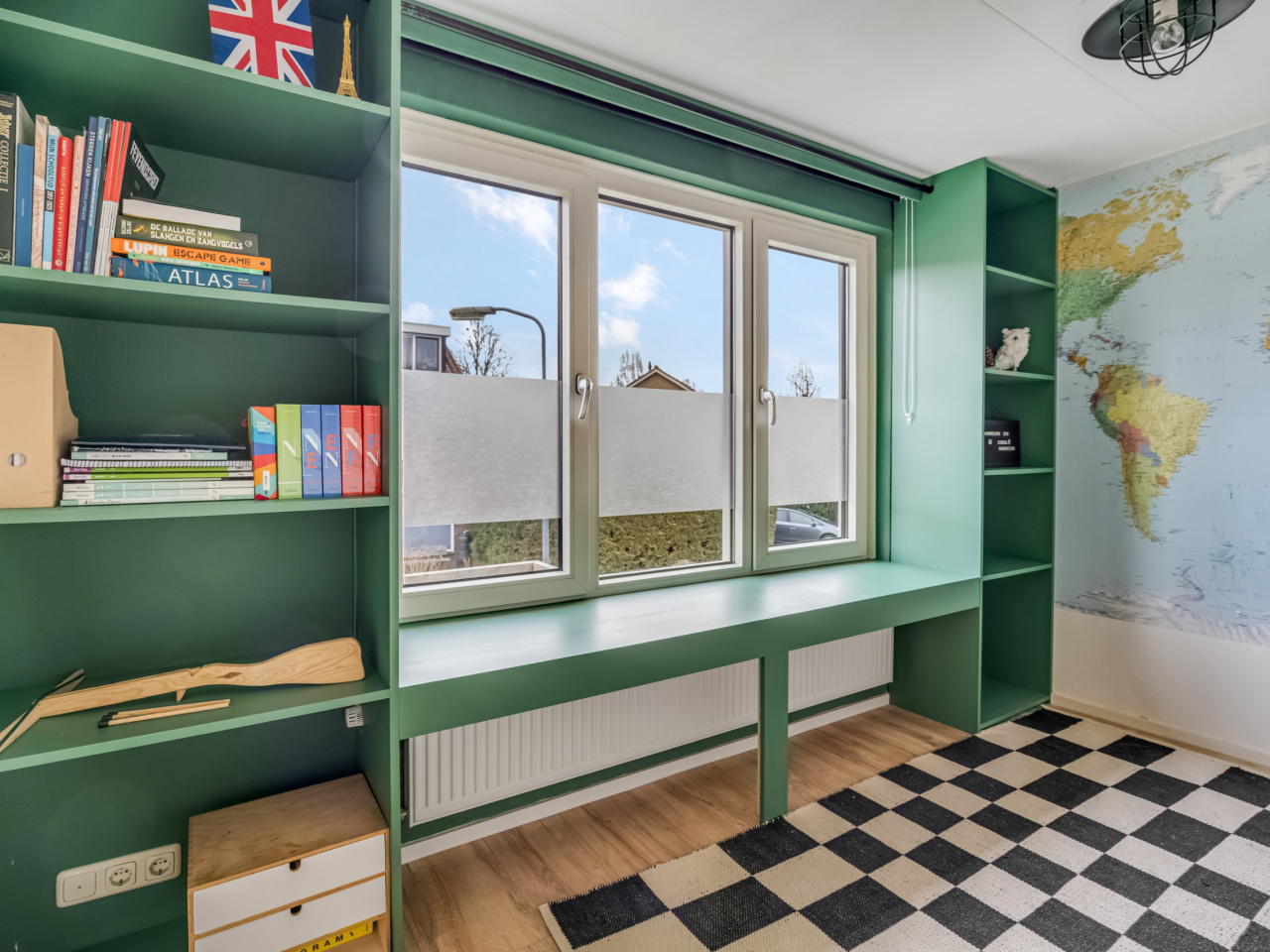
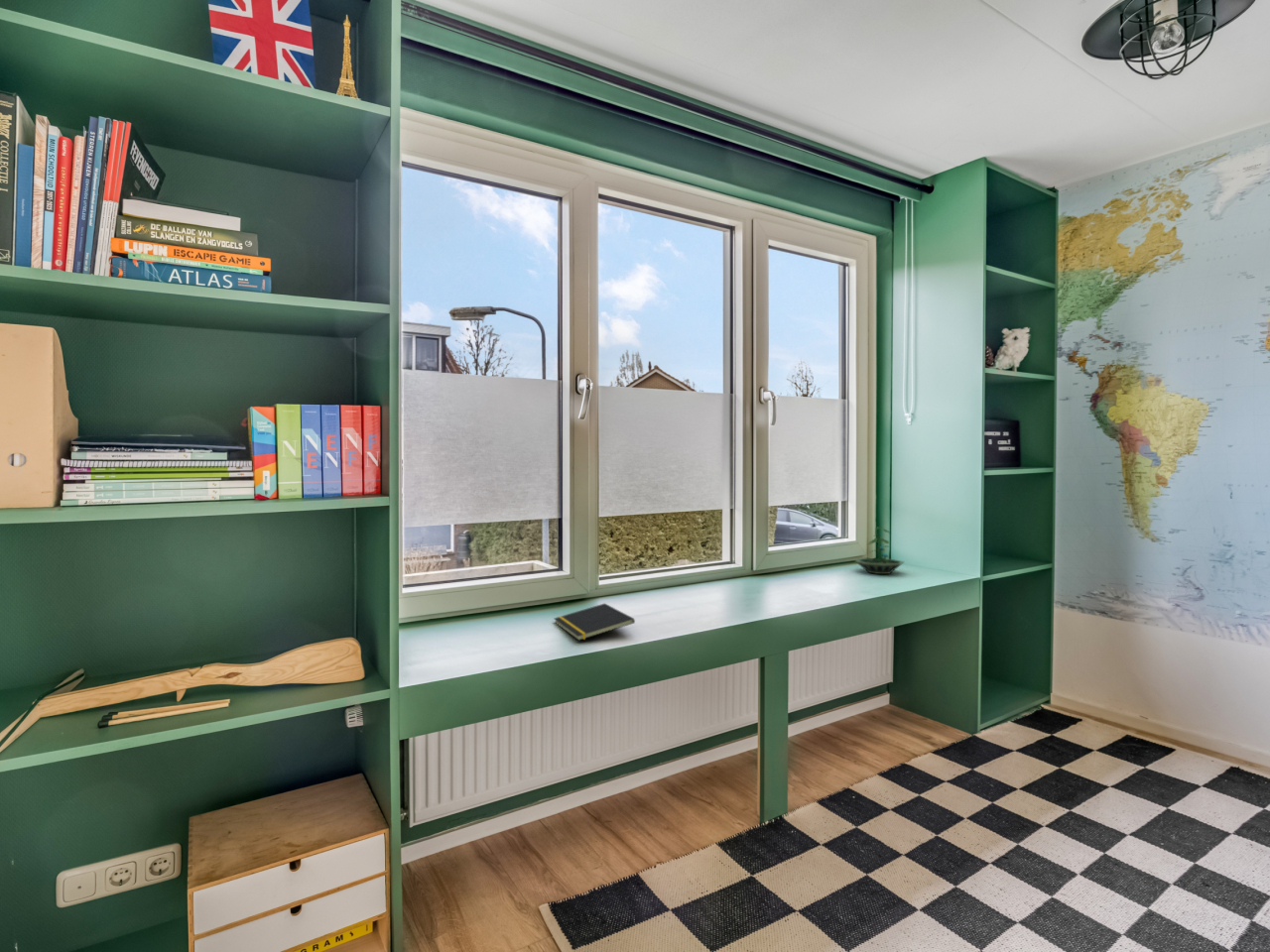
+ terrarium [854,527,906,575]
+ notepad [554,602,636,642]
